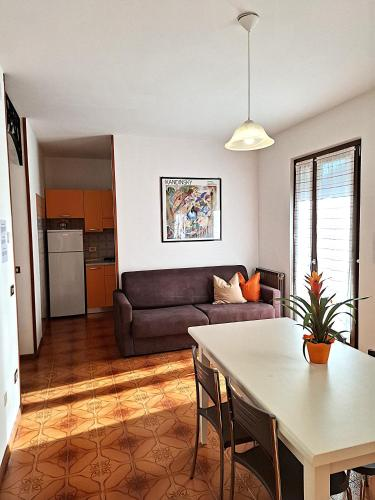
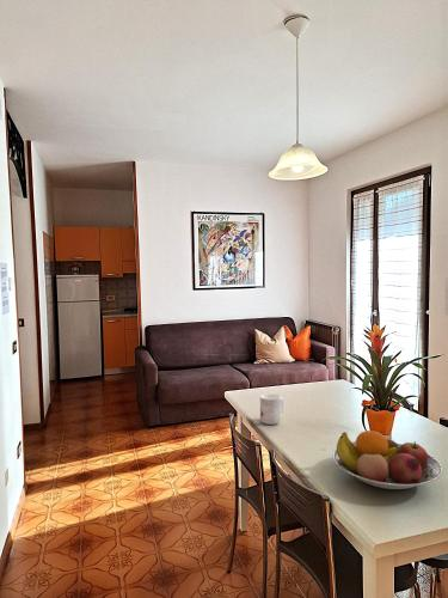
+ fruit bowl [332,429,443,490]
+ mug [259,392,286,426]
